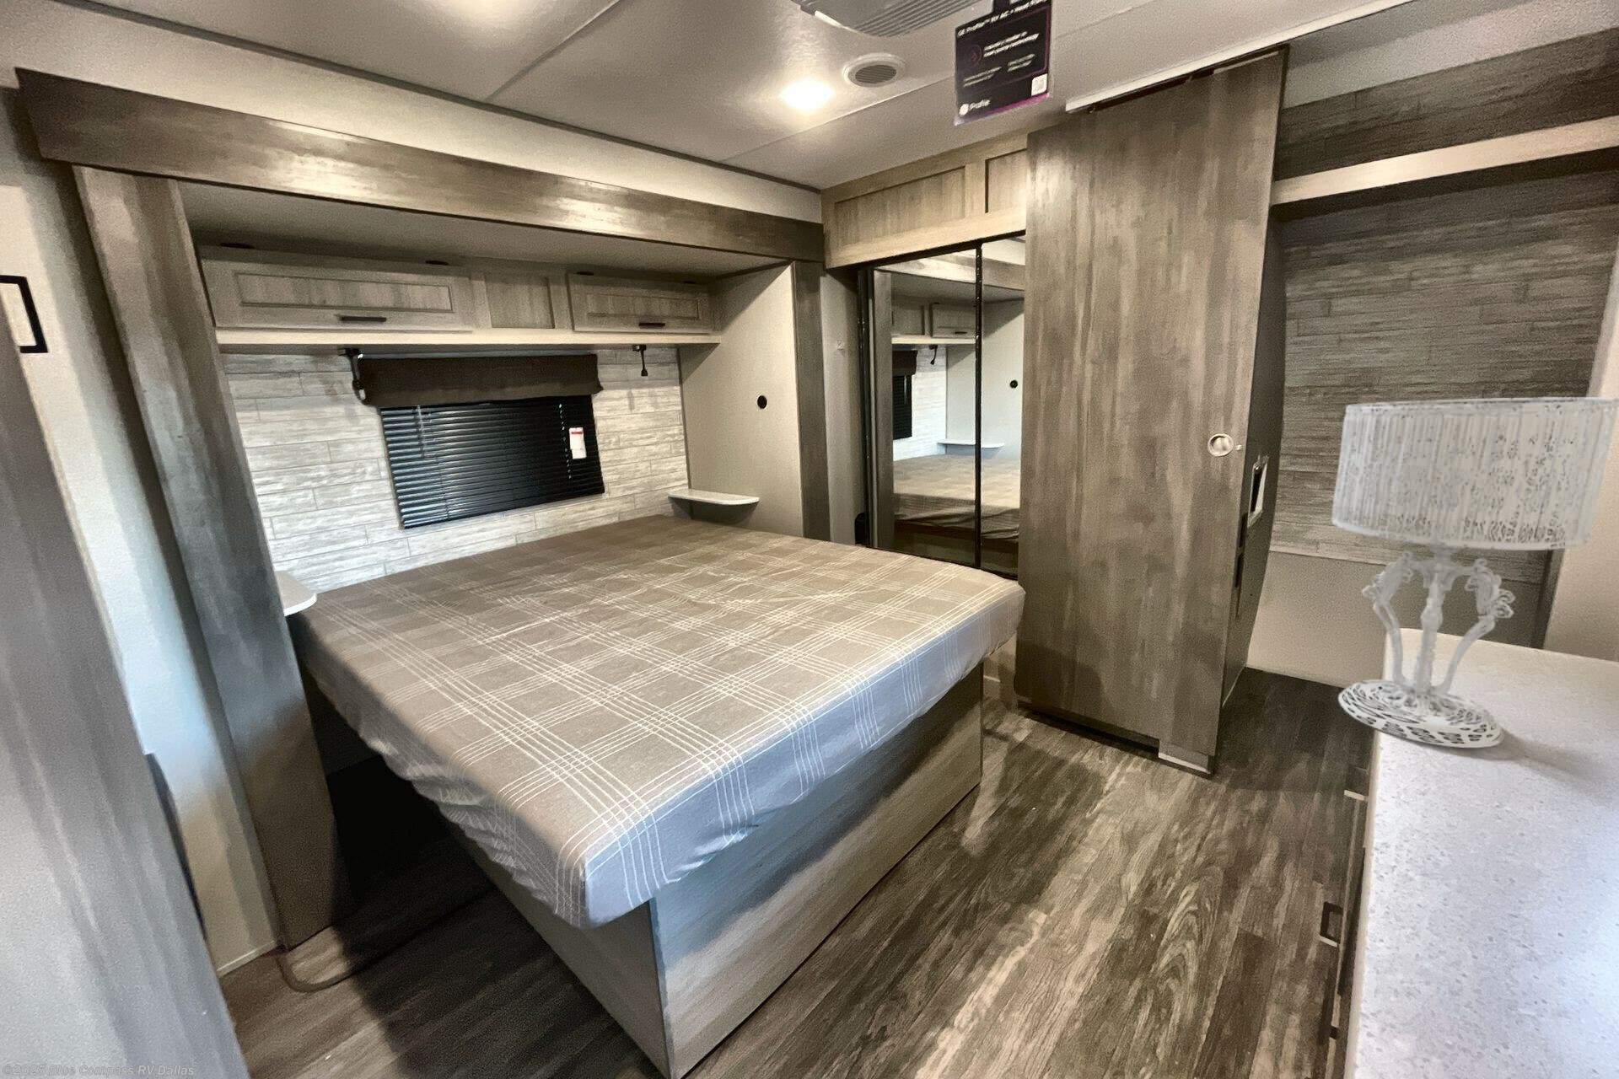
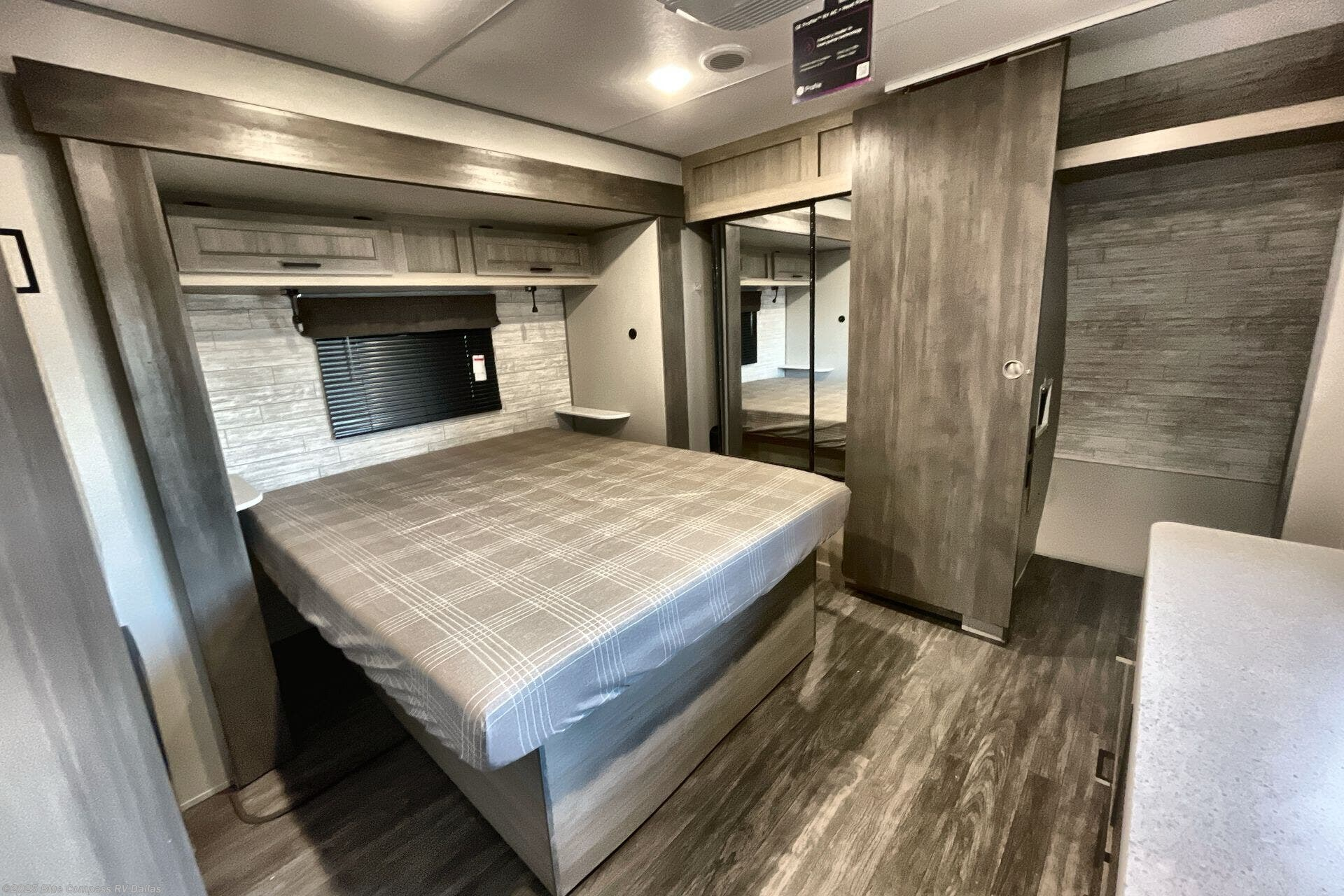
- table lamp [1331,396,1619,749]
